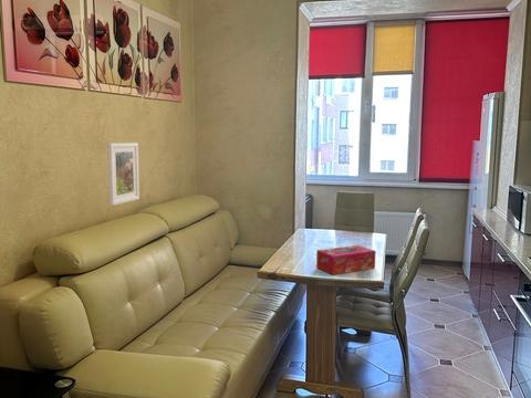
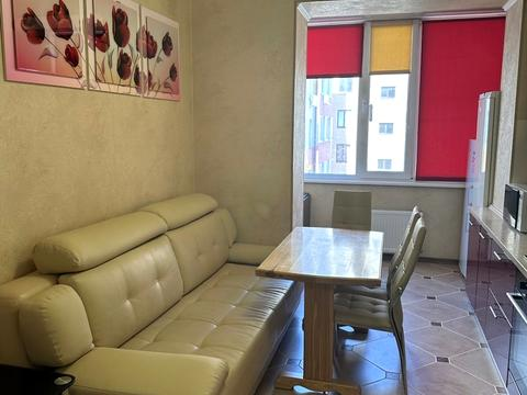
- tissue box [315,244,377,276]
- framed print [106,142,140,207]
